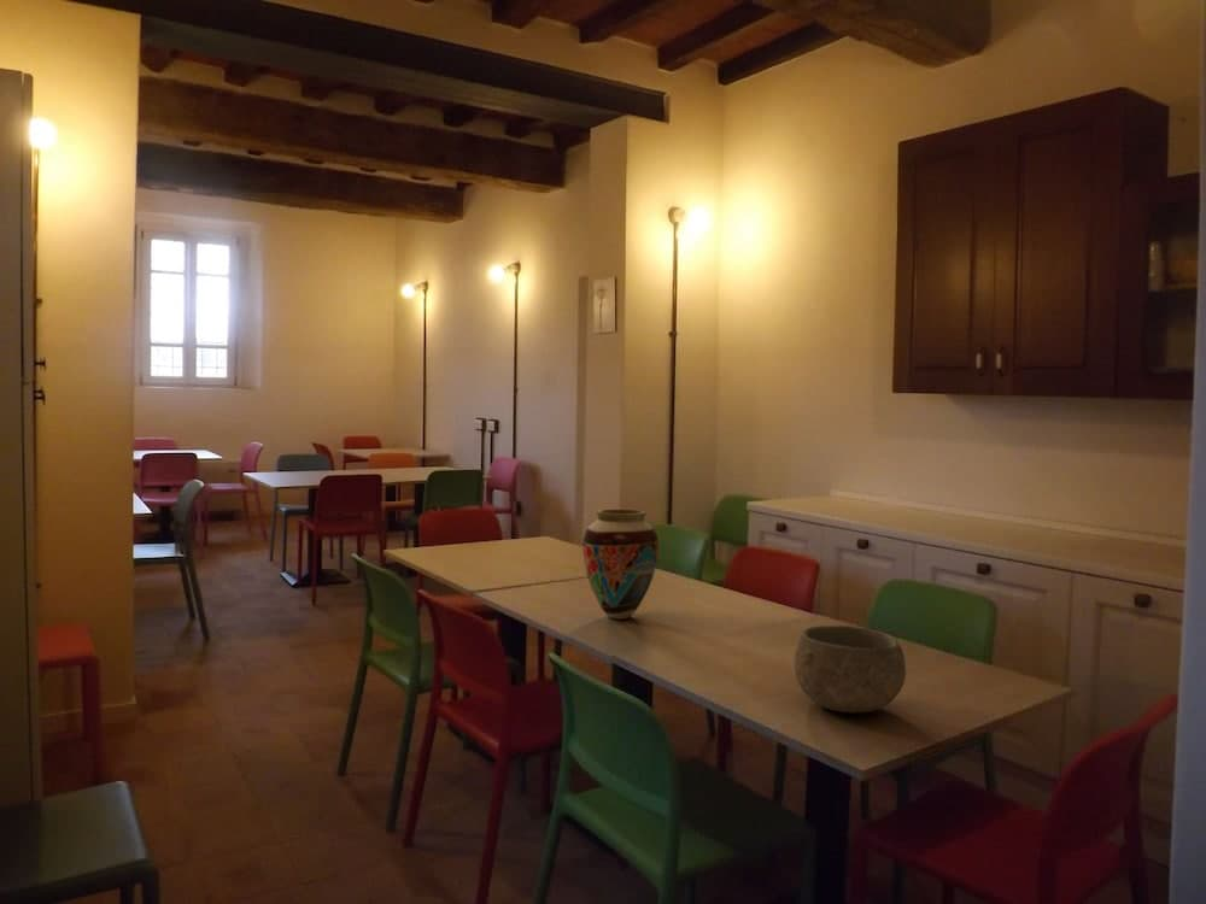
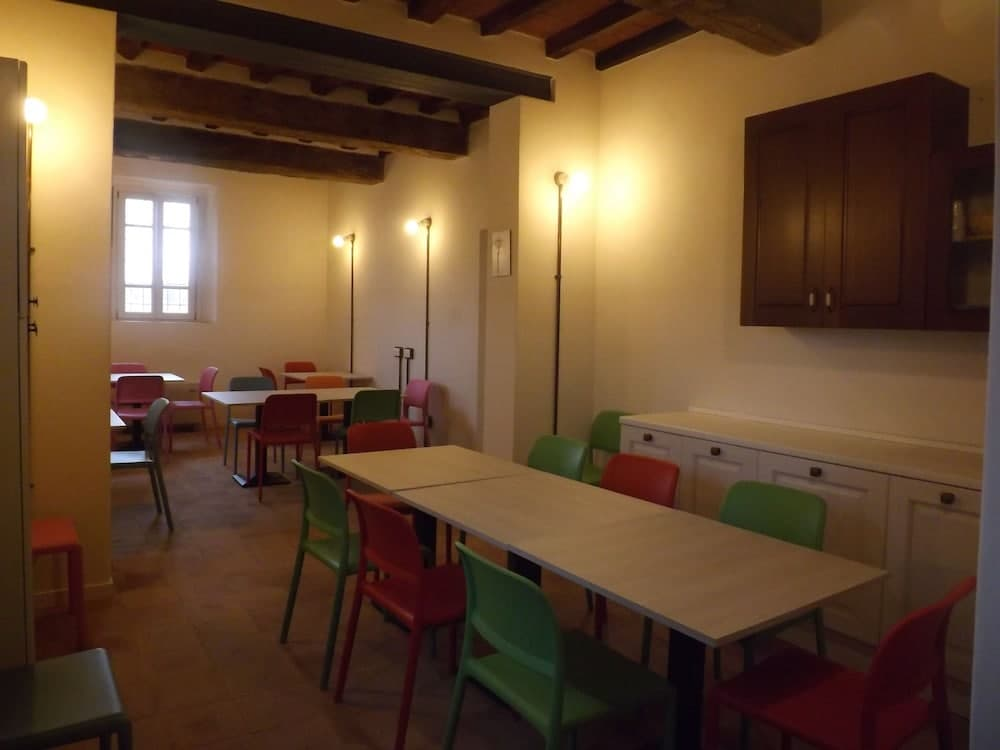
- vase [581,507,660,621]
- bowl [792,624,907,715]
